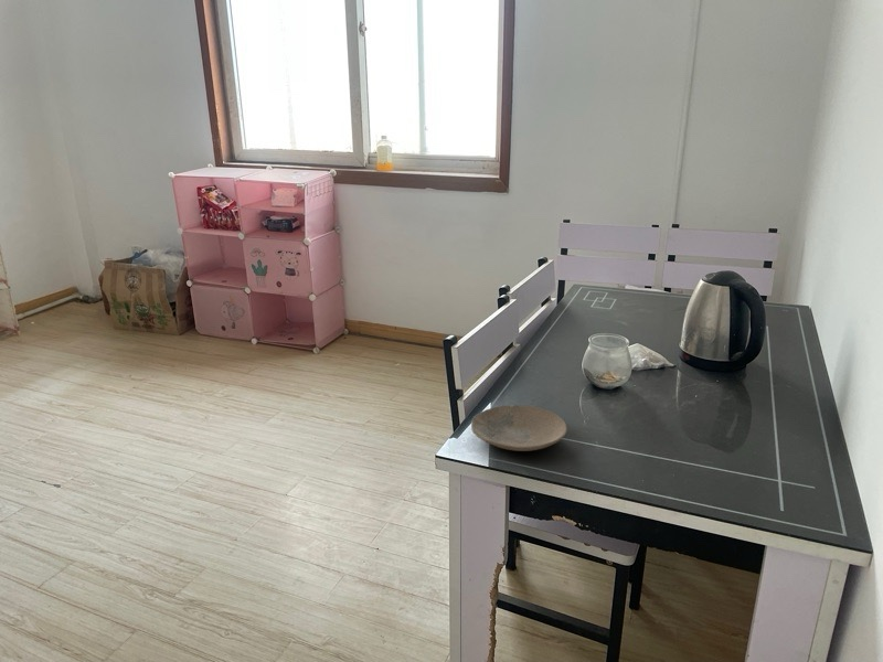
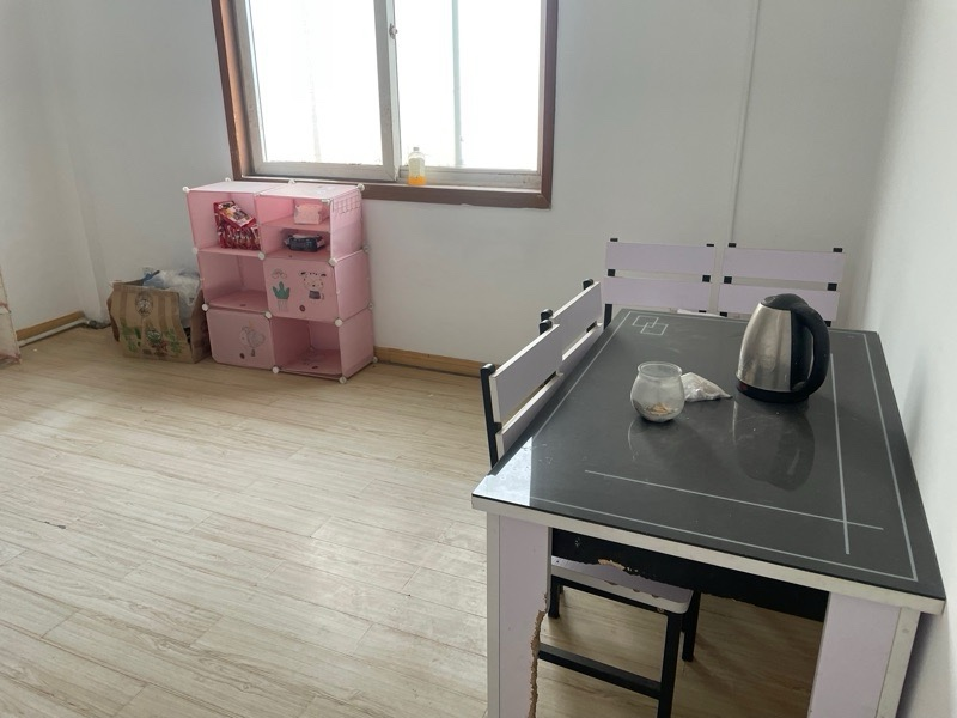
- plate [470,404,568,452]
